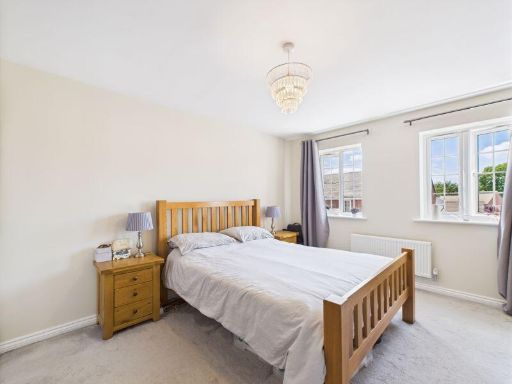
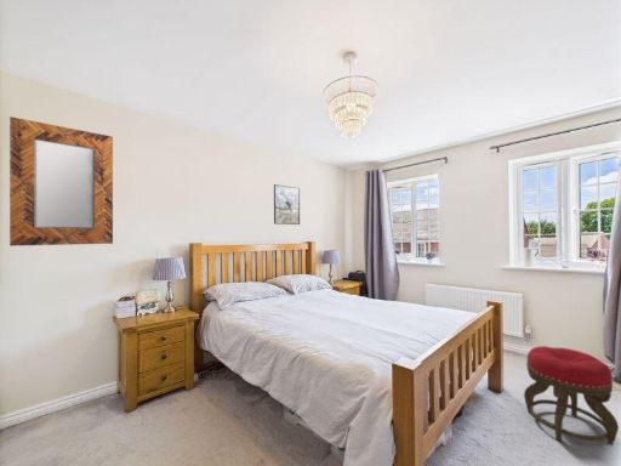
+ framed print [273,183,301,226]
+ home mirror [8,115,114,248]
+ stool [523,345,620,447]
